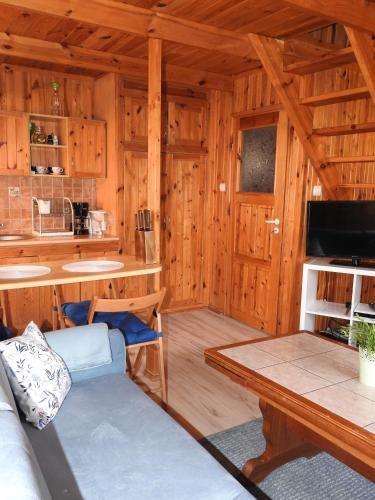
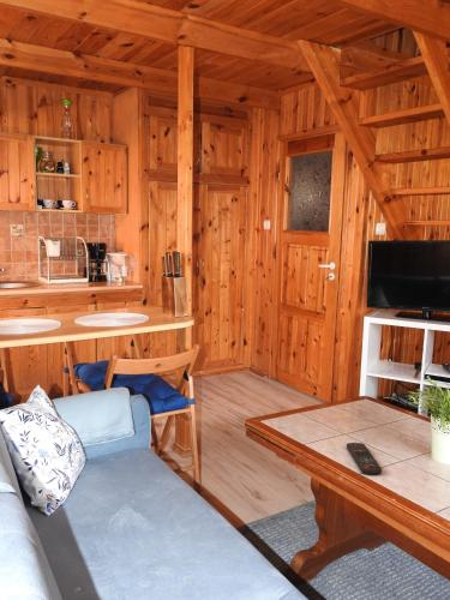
+ remote control [346,442,383,475]
